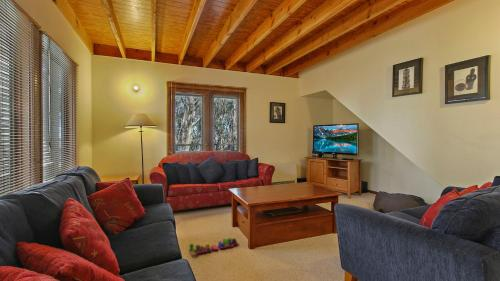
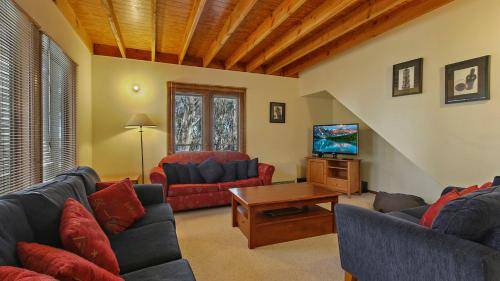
- toy train [188,237,239,258]
